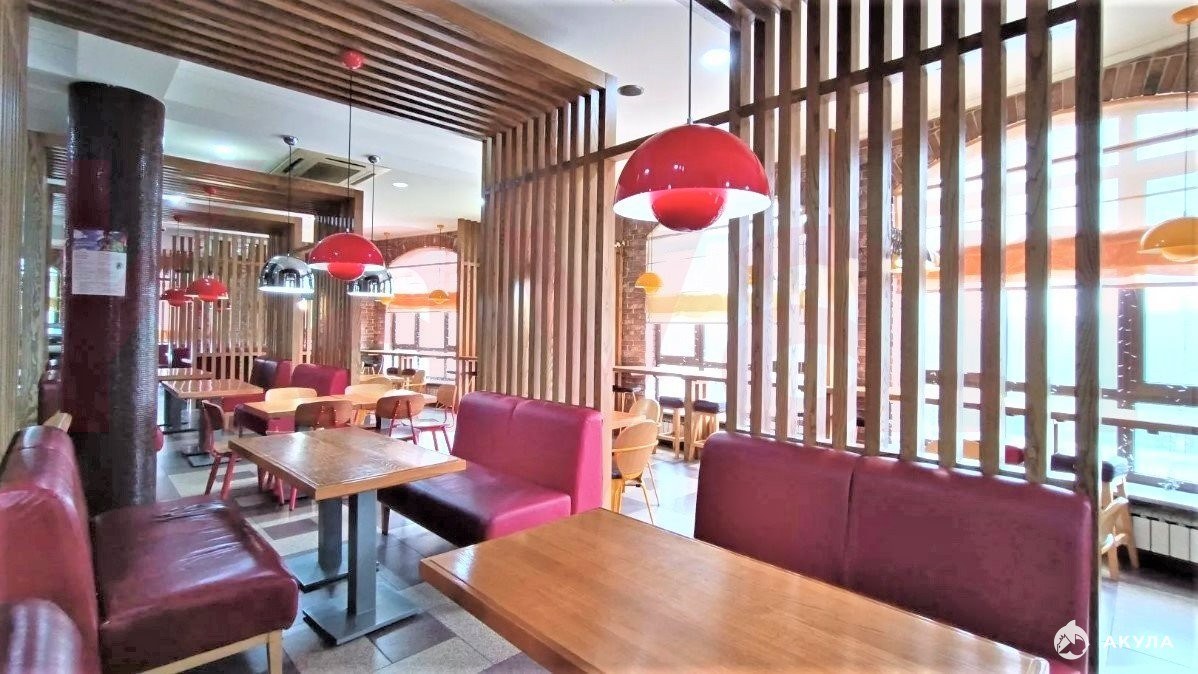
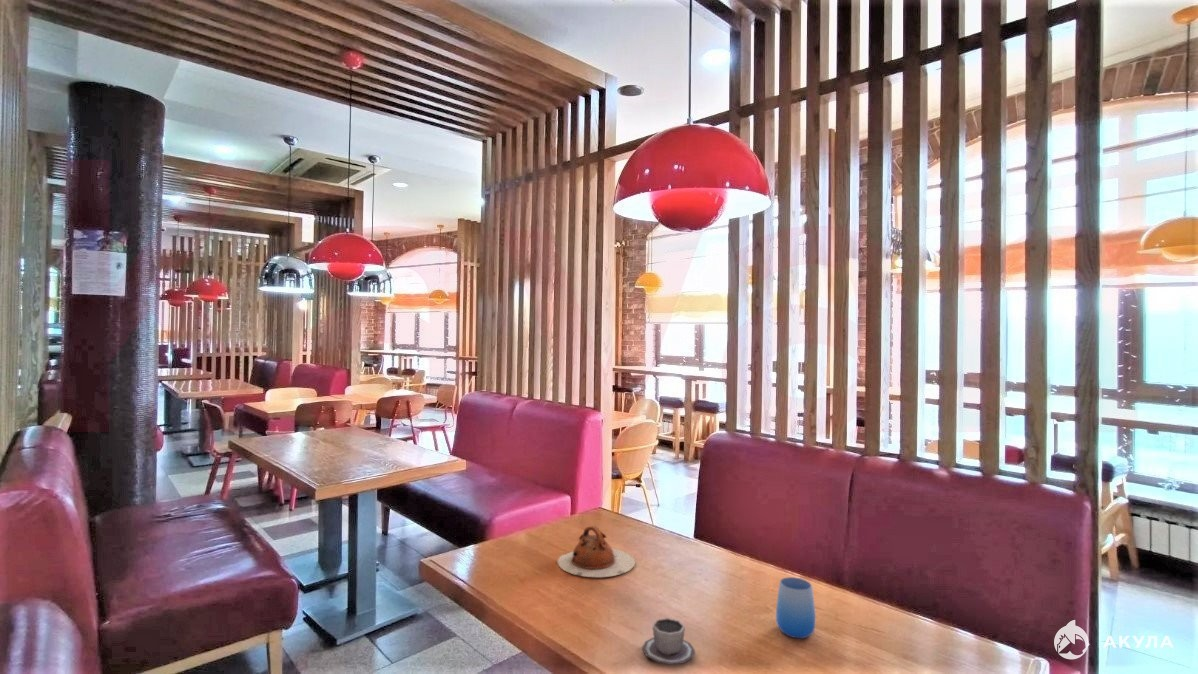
+ cup [775,576,816,639]
+ cup [641,617,696,666]
+ teapot [557,525,636,578]
